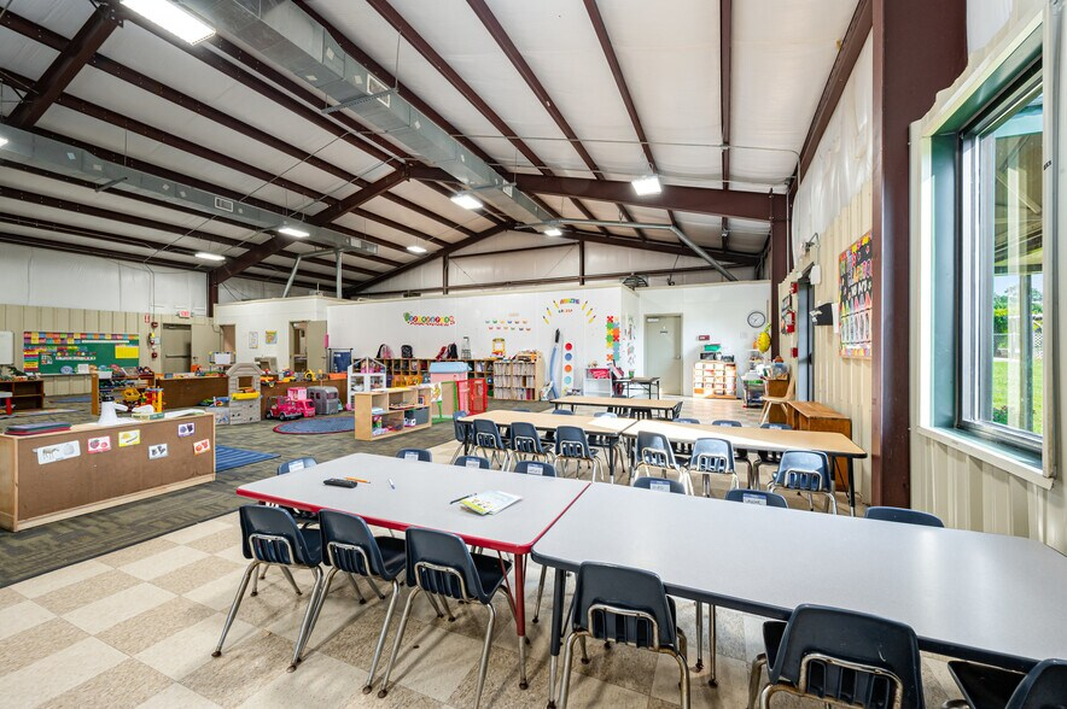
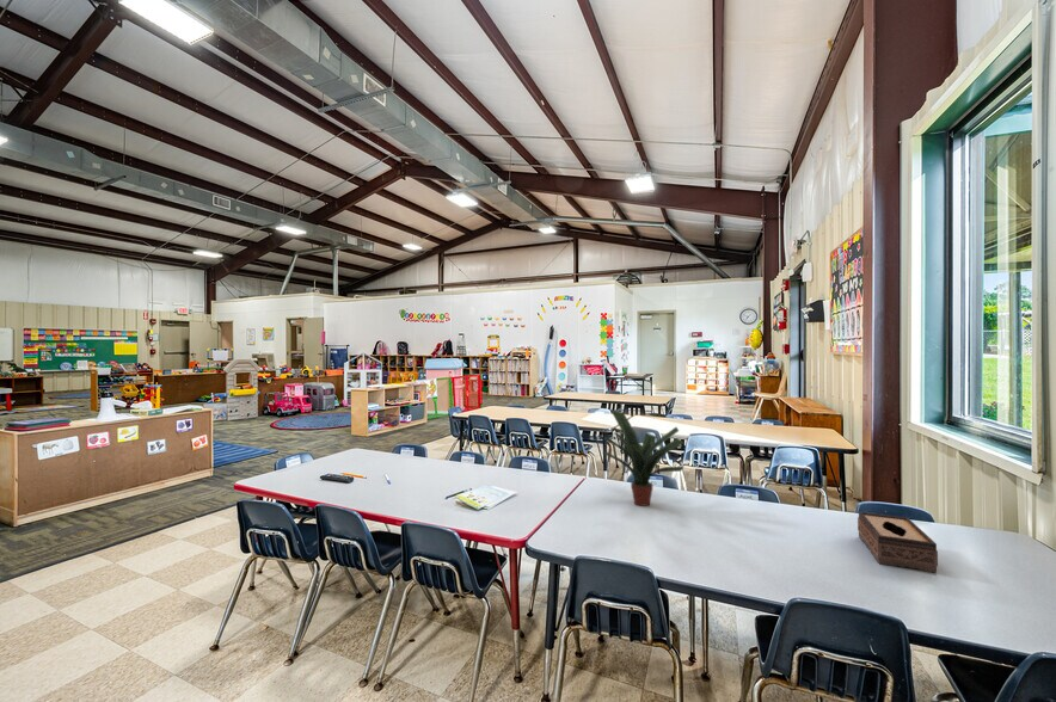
+ potted plant [602,411,684,507]
+ tissue box [857,511,939,574]
